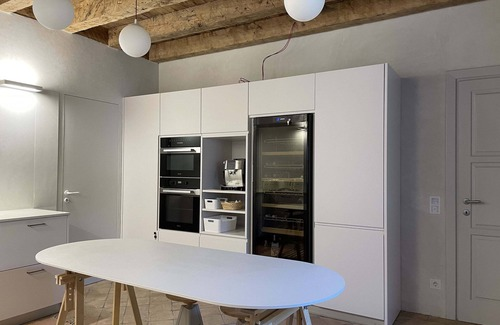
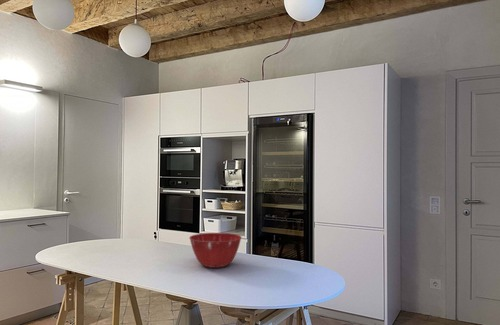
+ mixing bowl [188,232,243,269]
